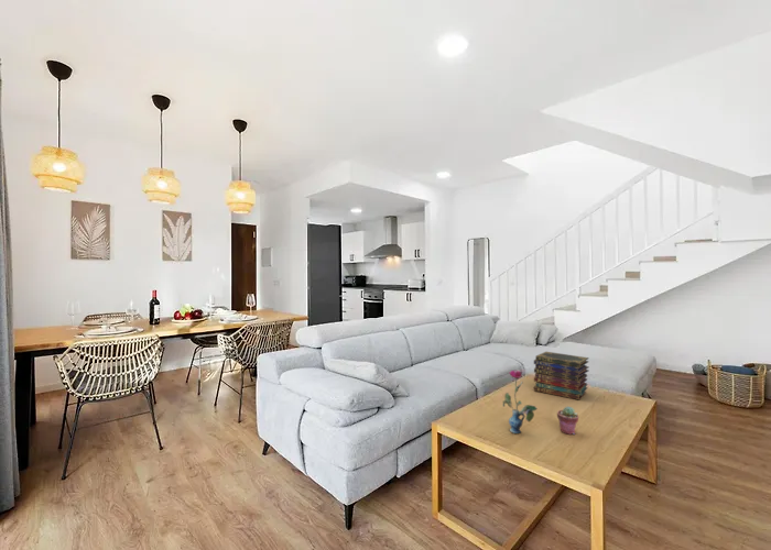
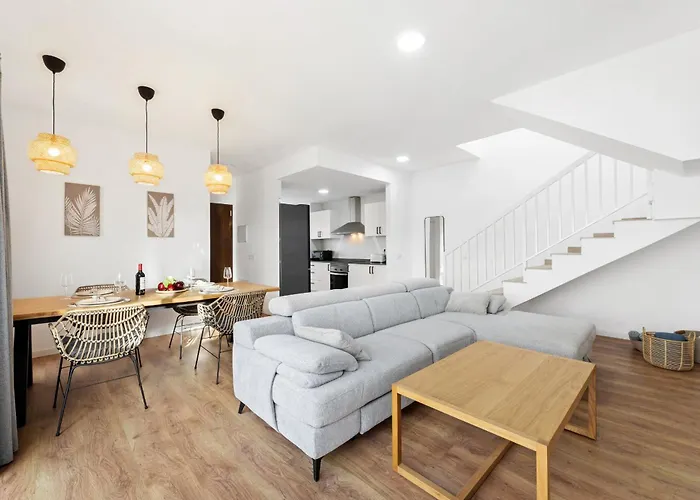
- book stack [533,351,590,402]
- vase [502,369,539,435]
- potted succulent [556,405,579,436]
